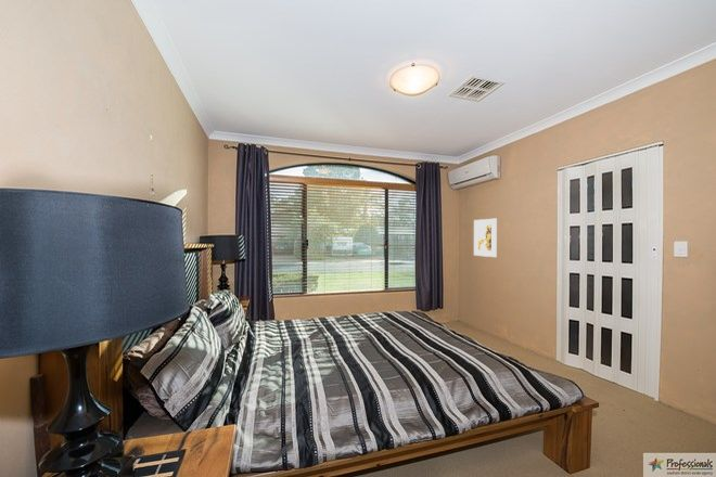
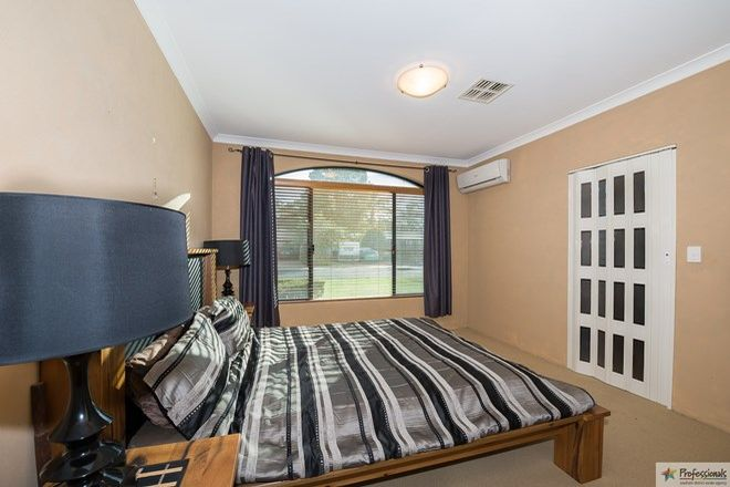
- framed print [473,218,498,258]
